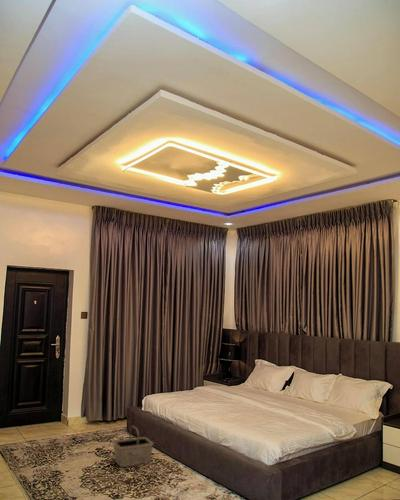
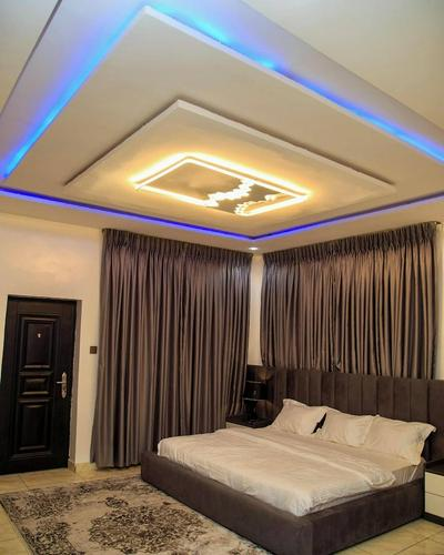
- basket [112,425,154,468]
